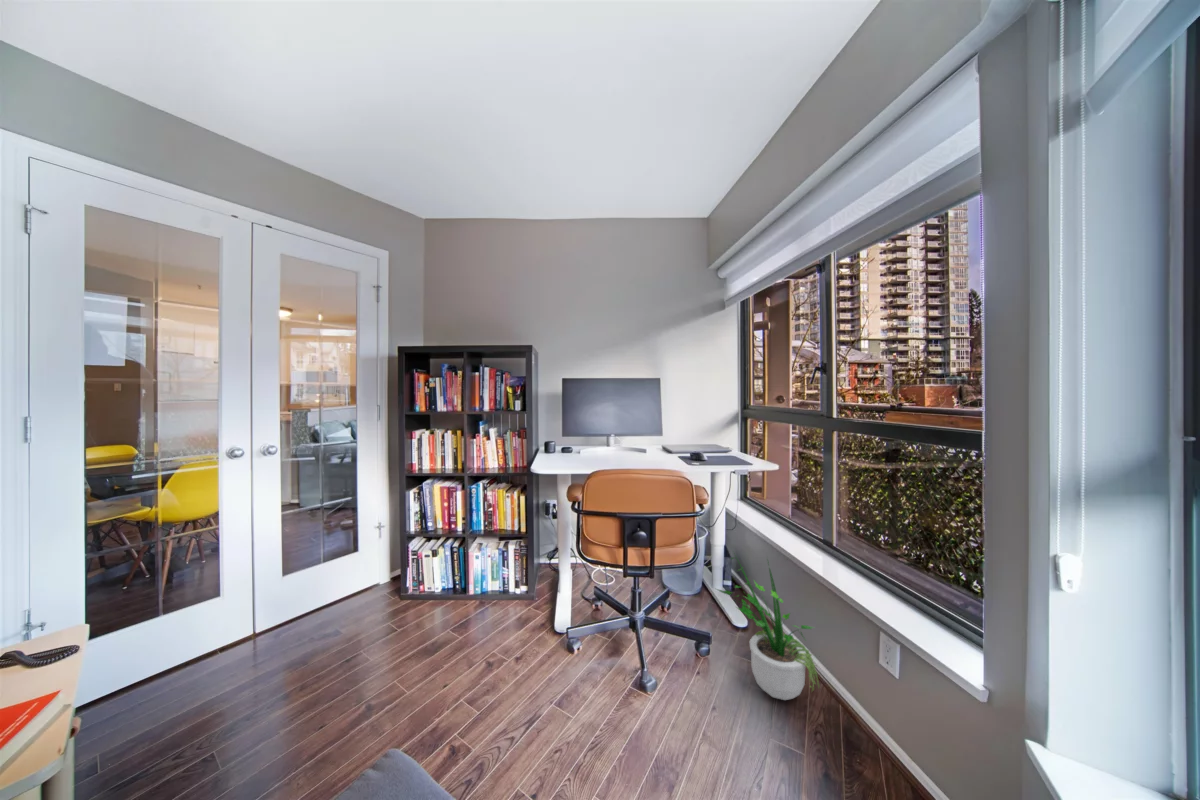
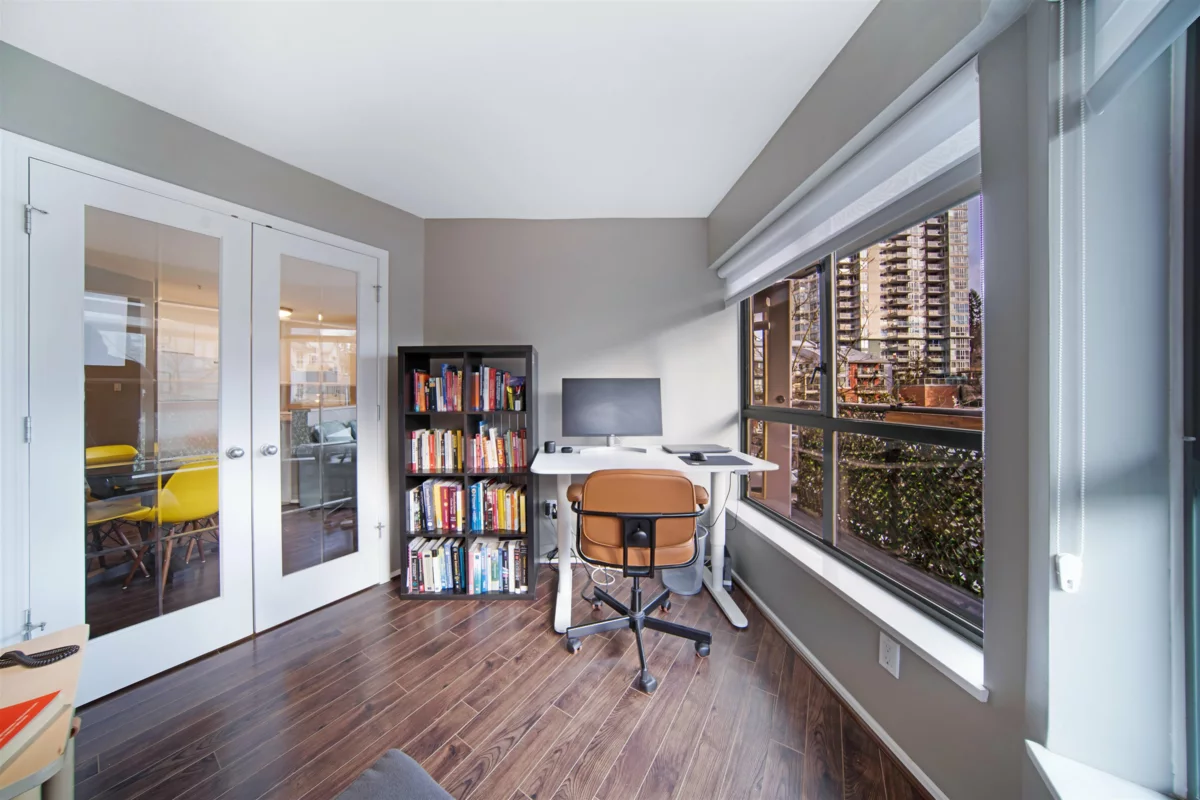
- potted plant [713,547,821,701]
